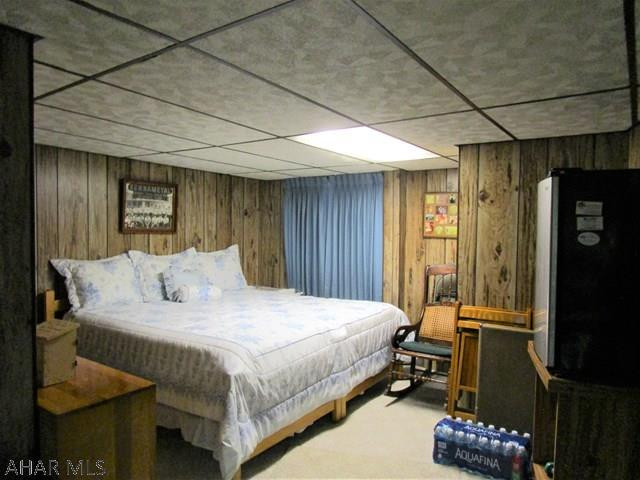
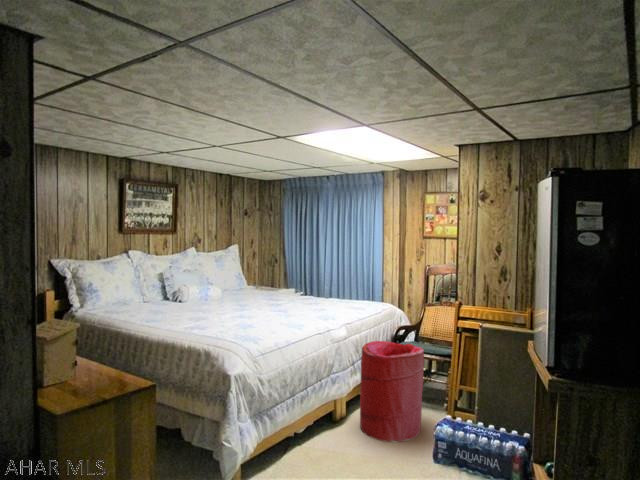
+ laundry hamper [359,340,425,444]
